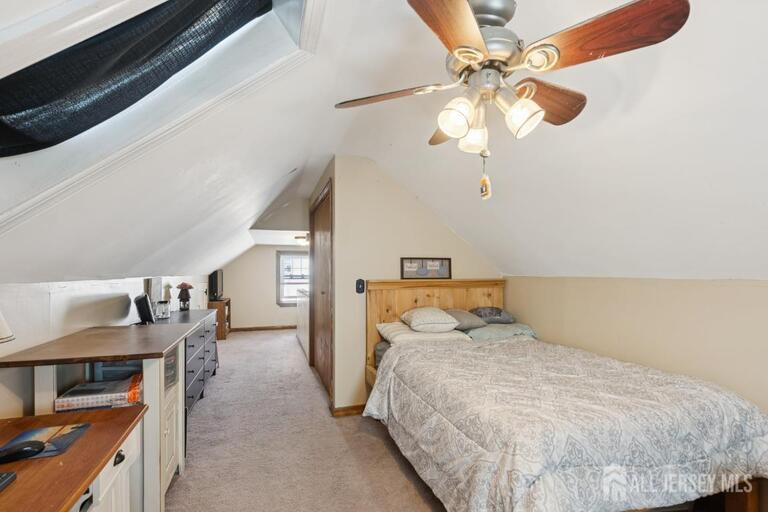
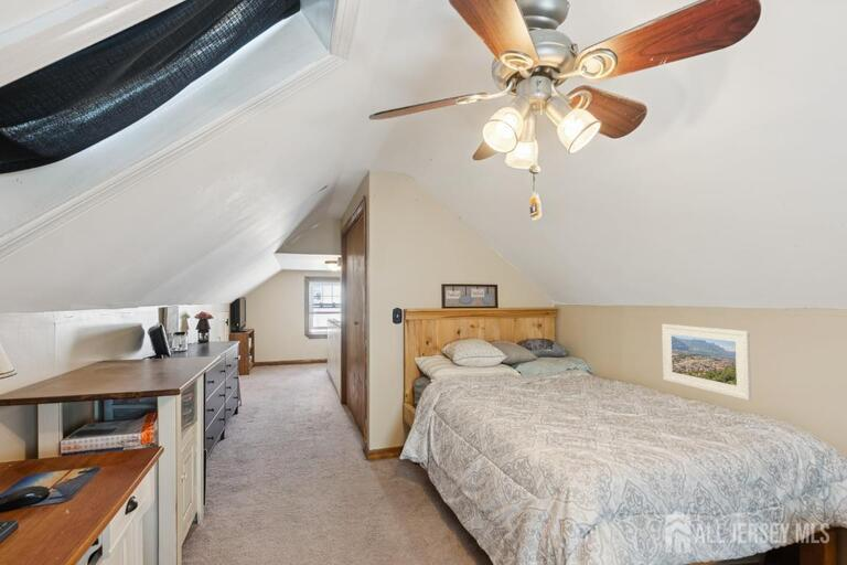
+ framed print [661,323,752,402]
